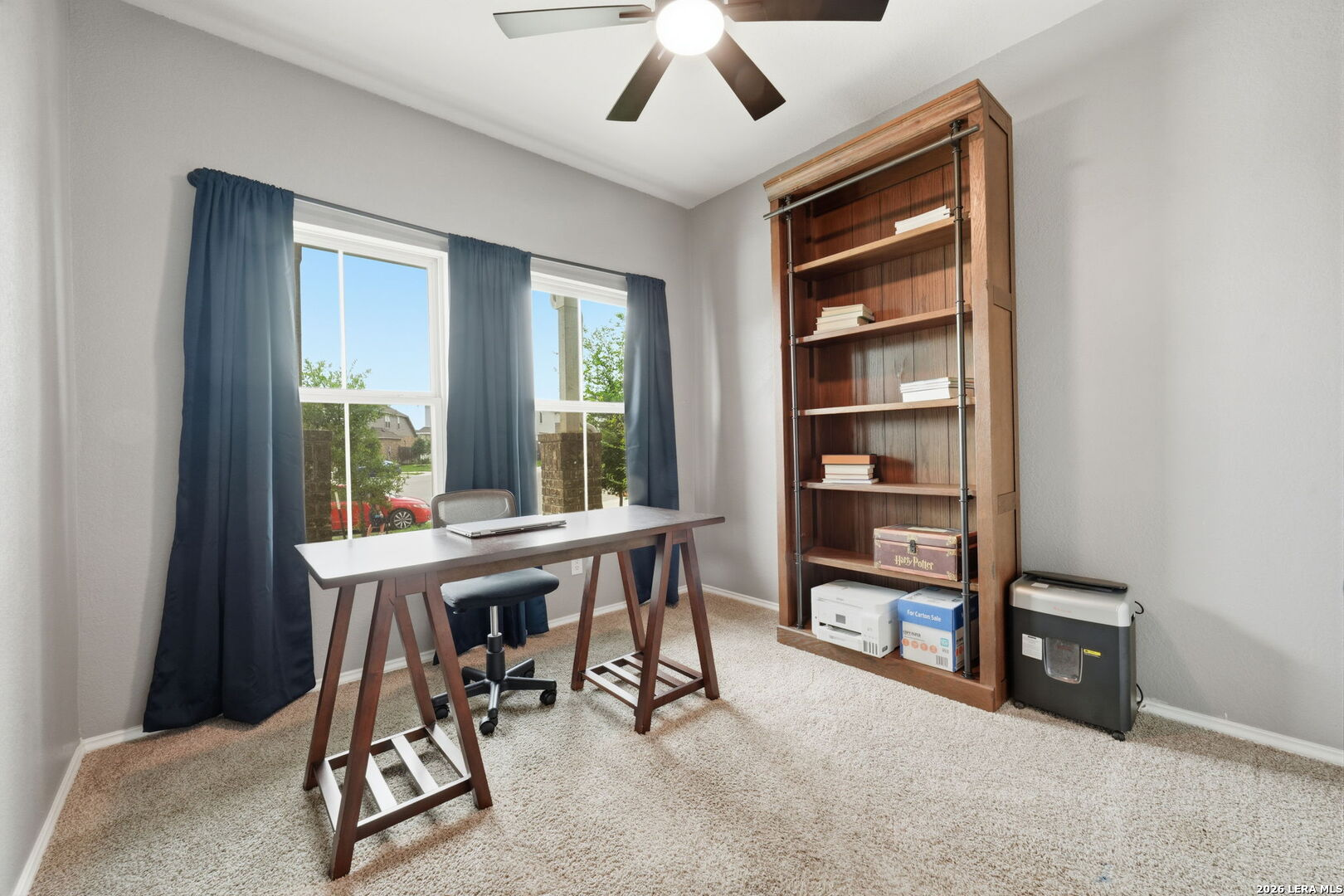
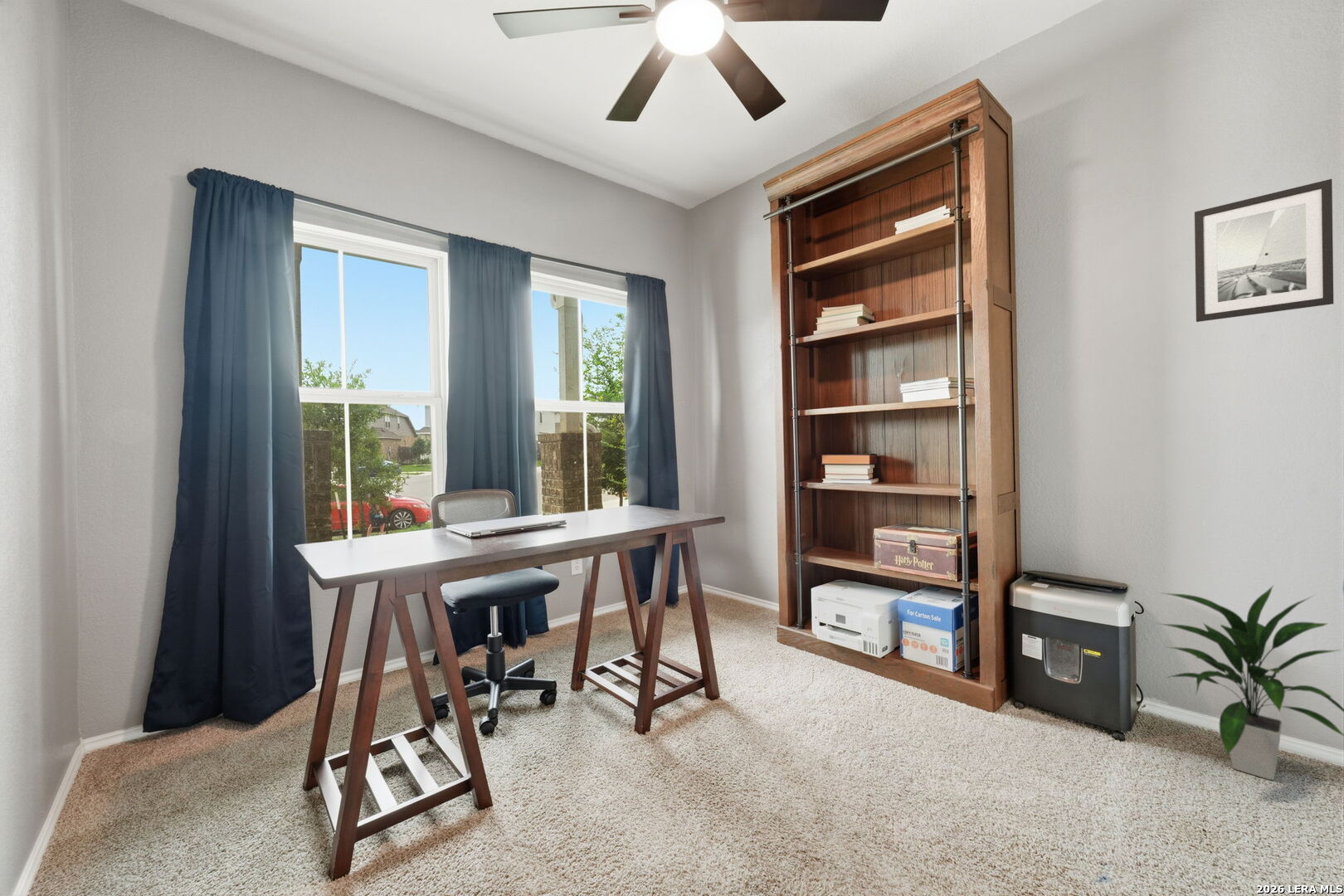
+ wall art [1194,178,1334,323]
+ indoor plant [1157,585,1344,782]
